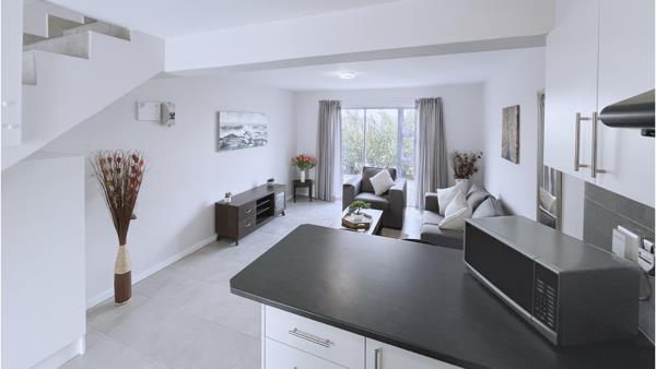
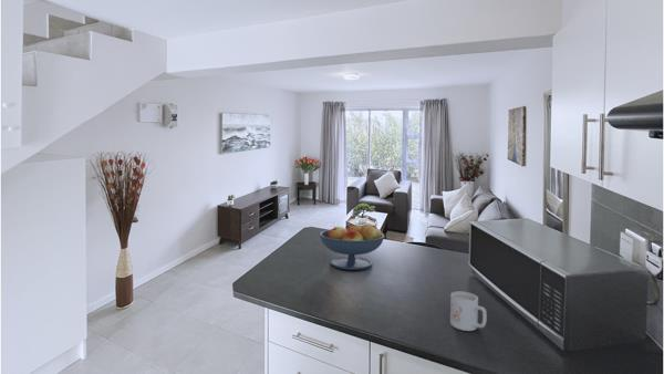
+ fruit bowl [319,222,386,271]
+ mug [449,291,488,332]
